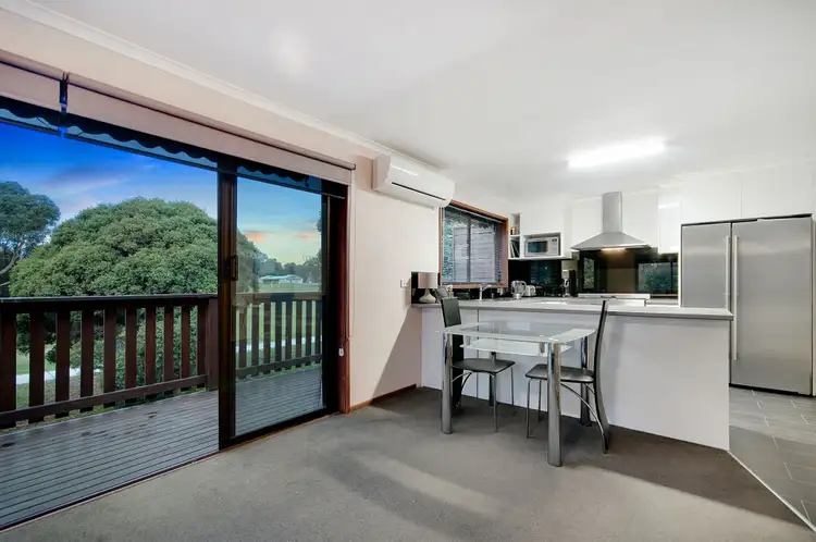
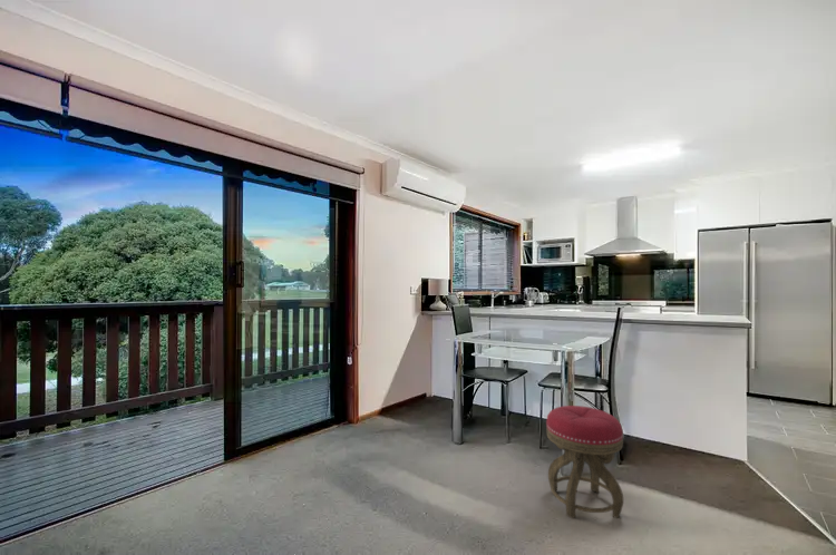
+ stool [545,405,624,519]
